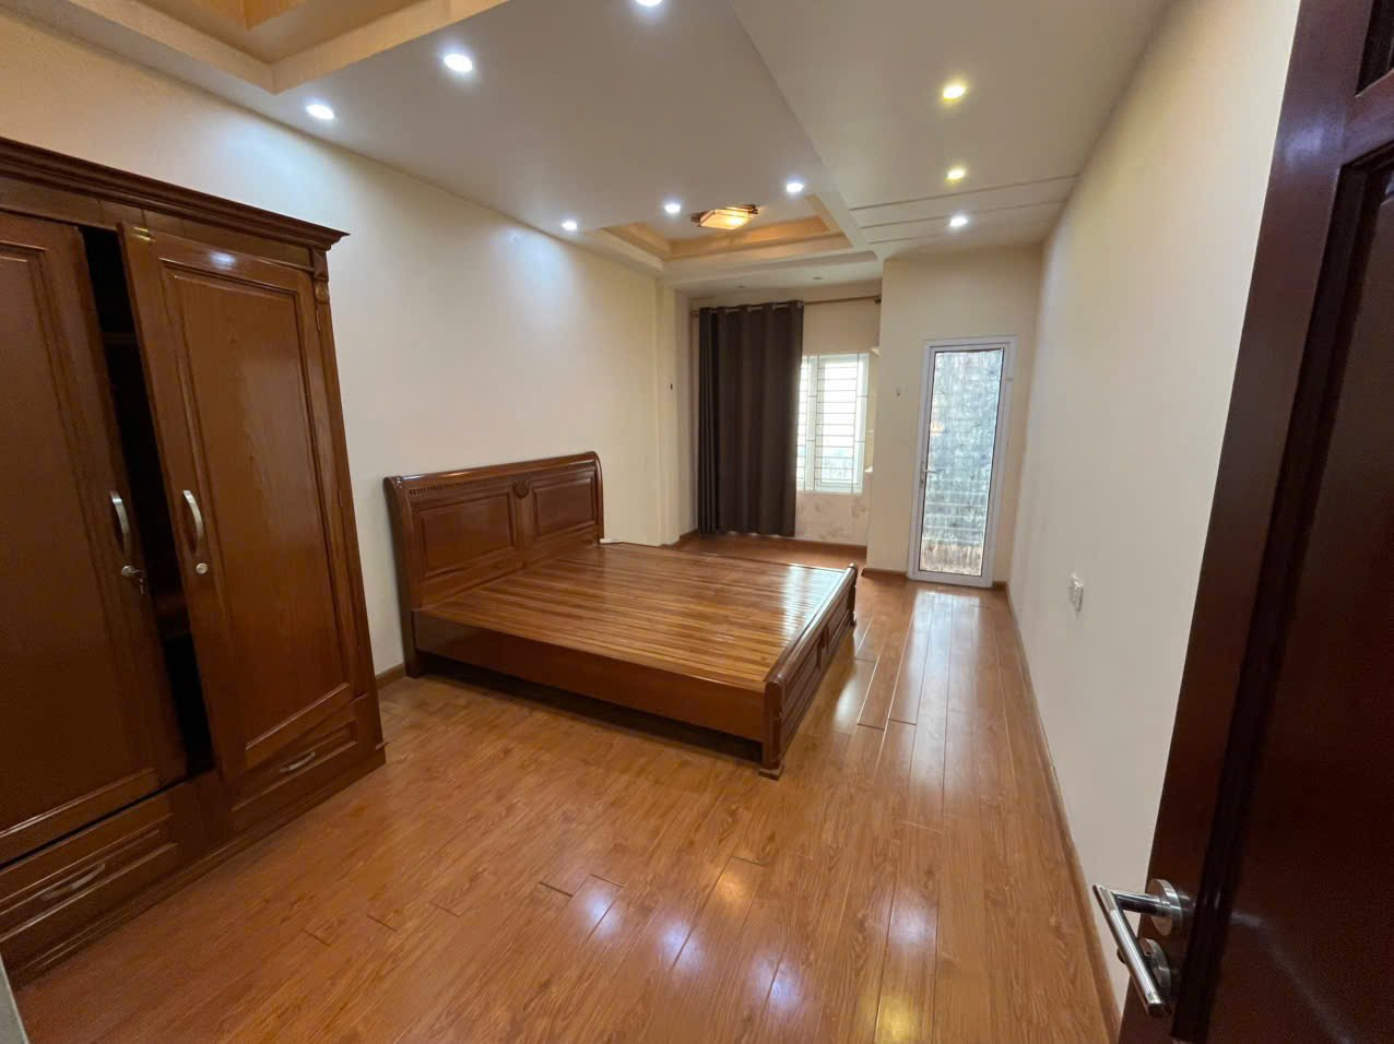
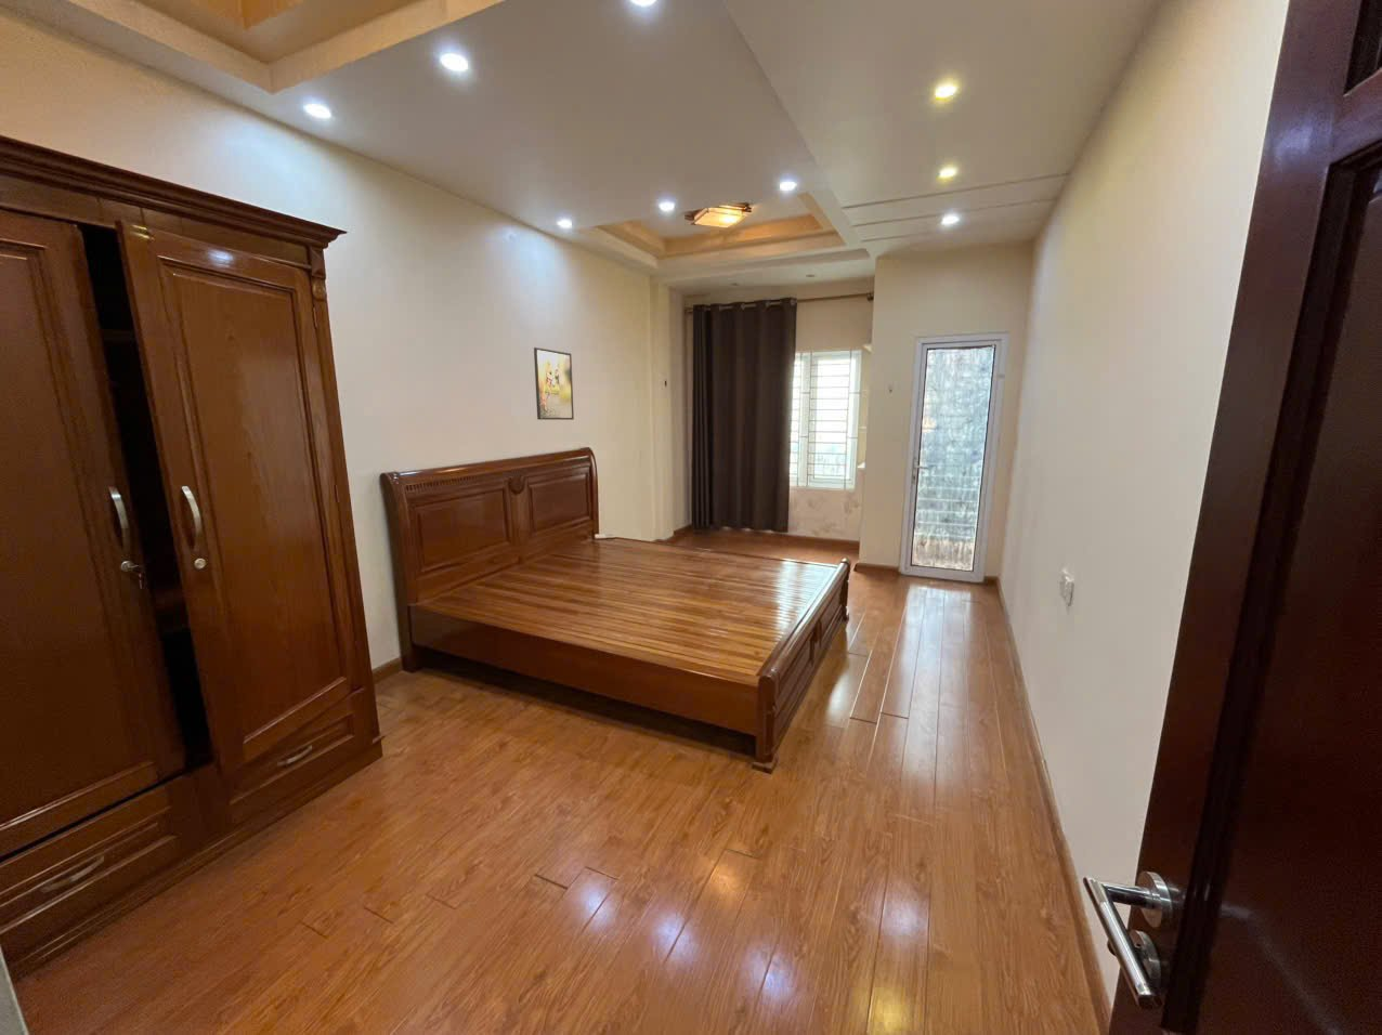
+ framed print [533,347,575,421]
